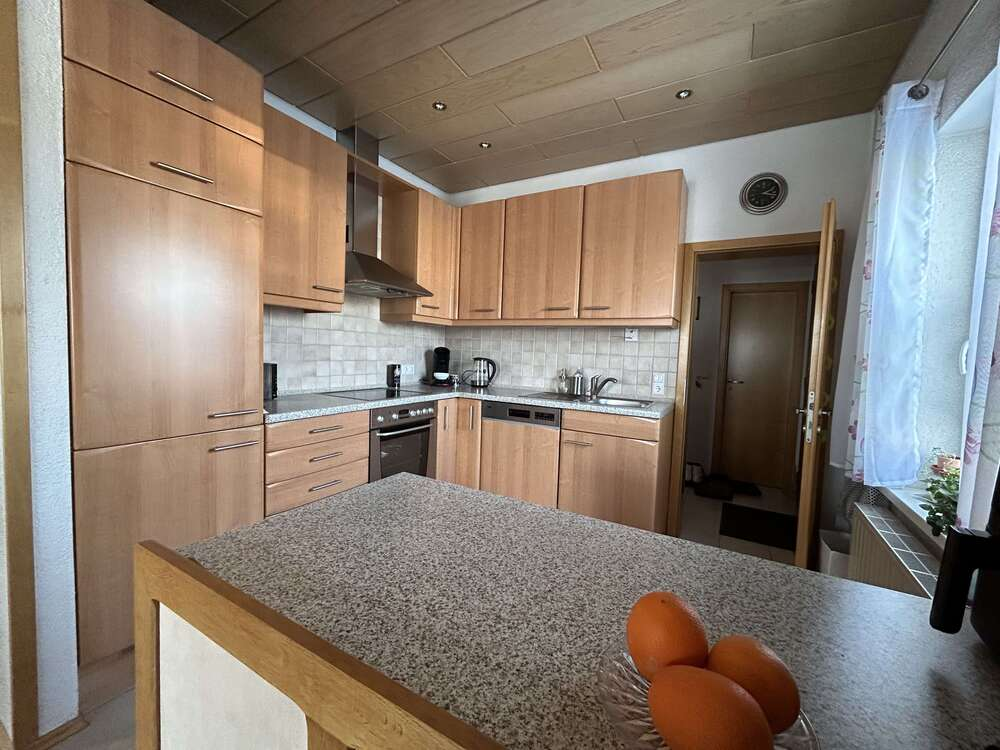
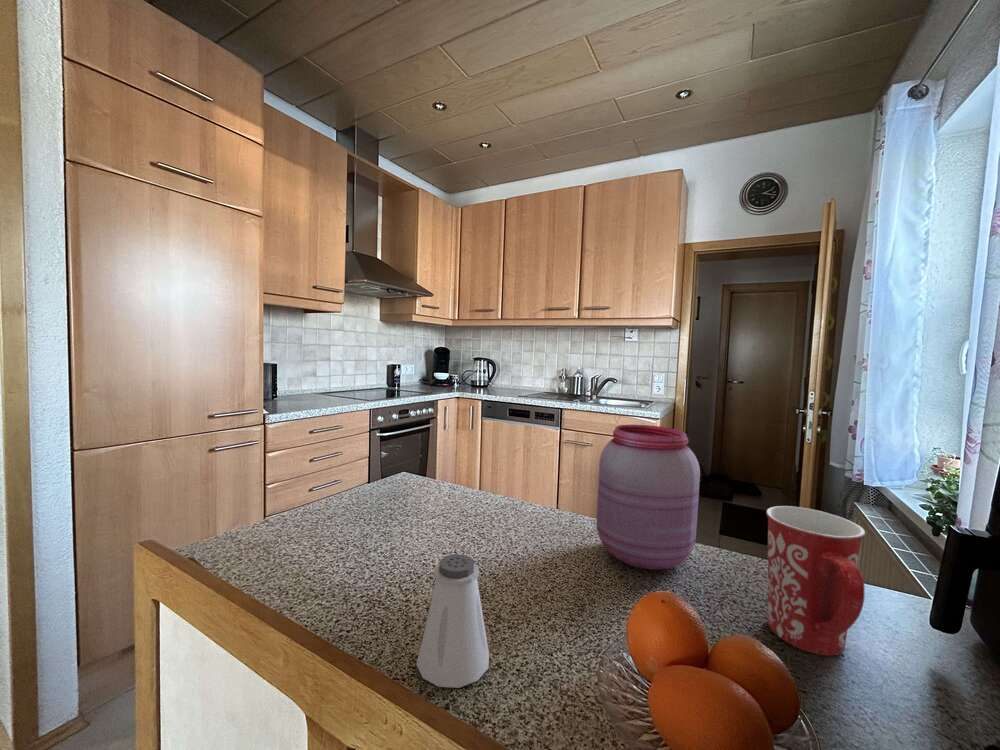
+ saltshaker [415,553,490,689]
+ mug [765,505,866,656]
+ jar [595,424,701,571]
